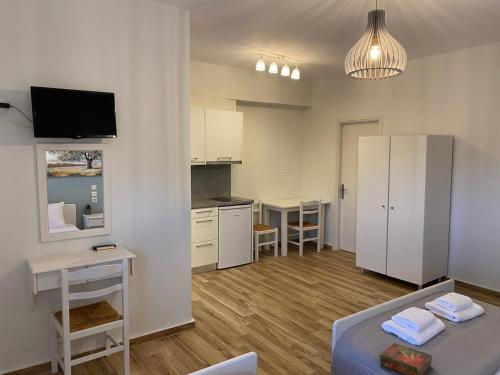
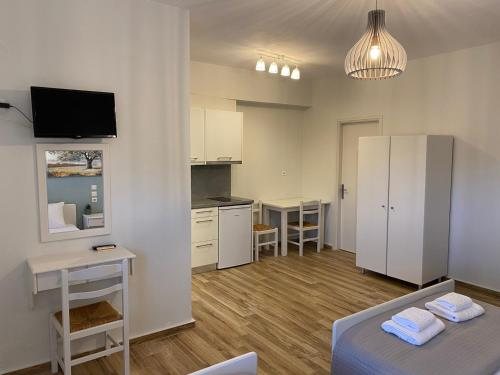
- book [379,342,433,375]
